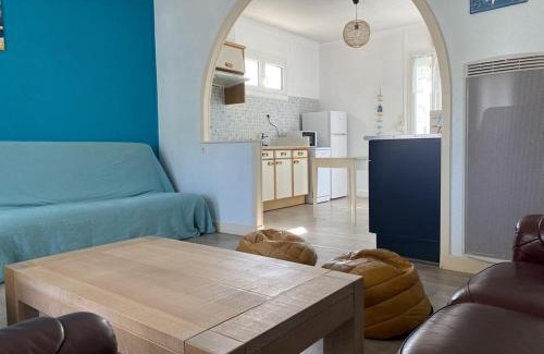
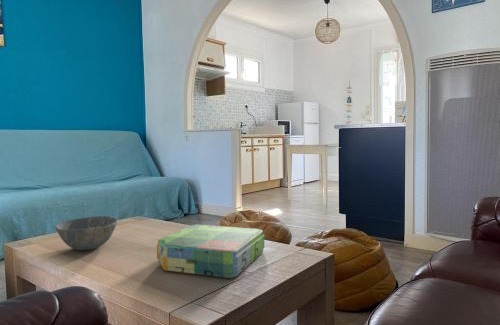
+ board game [156,224,265,279]
+ bowl [54,215,118,251]
